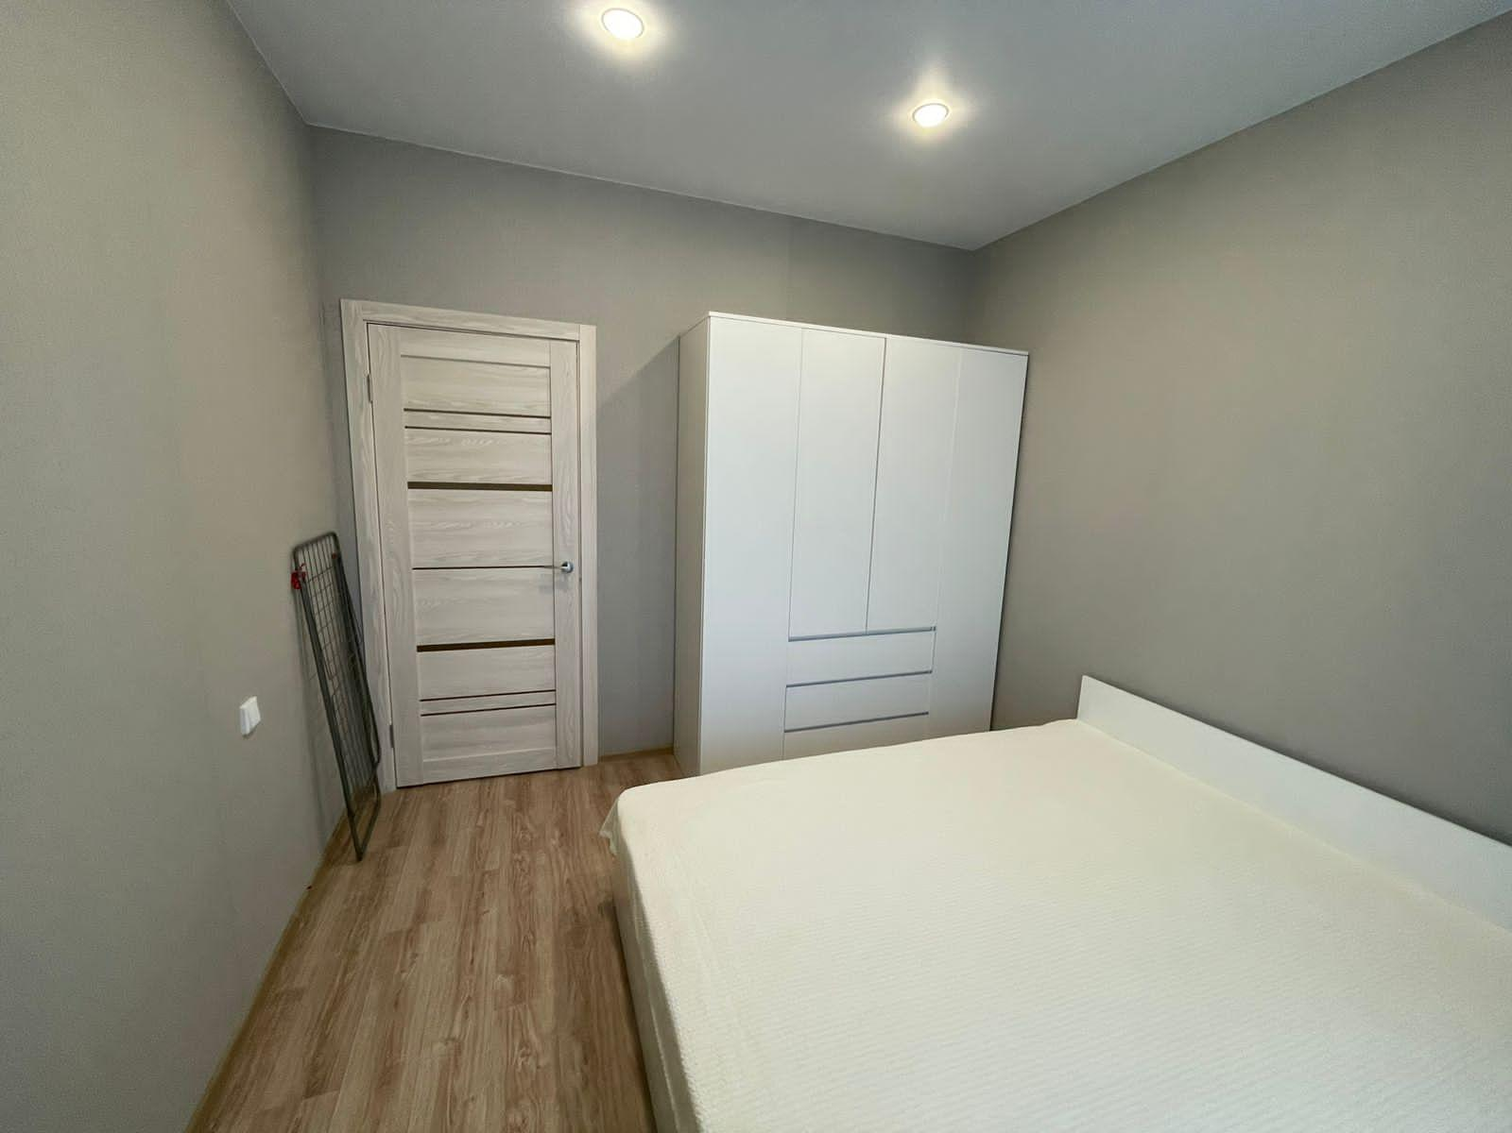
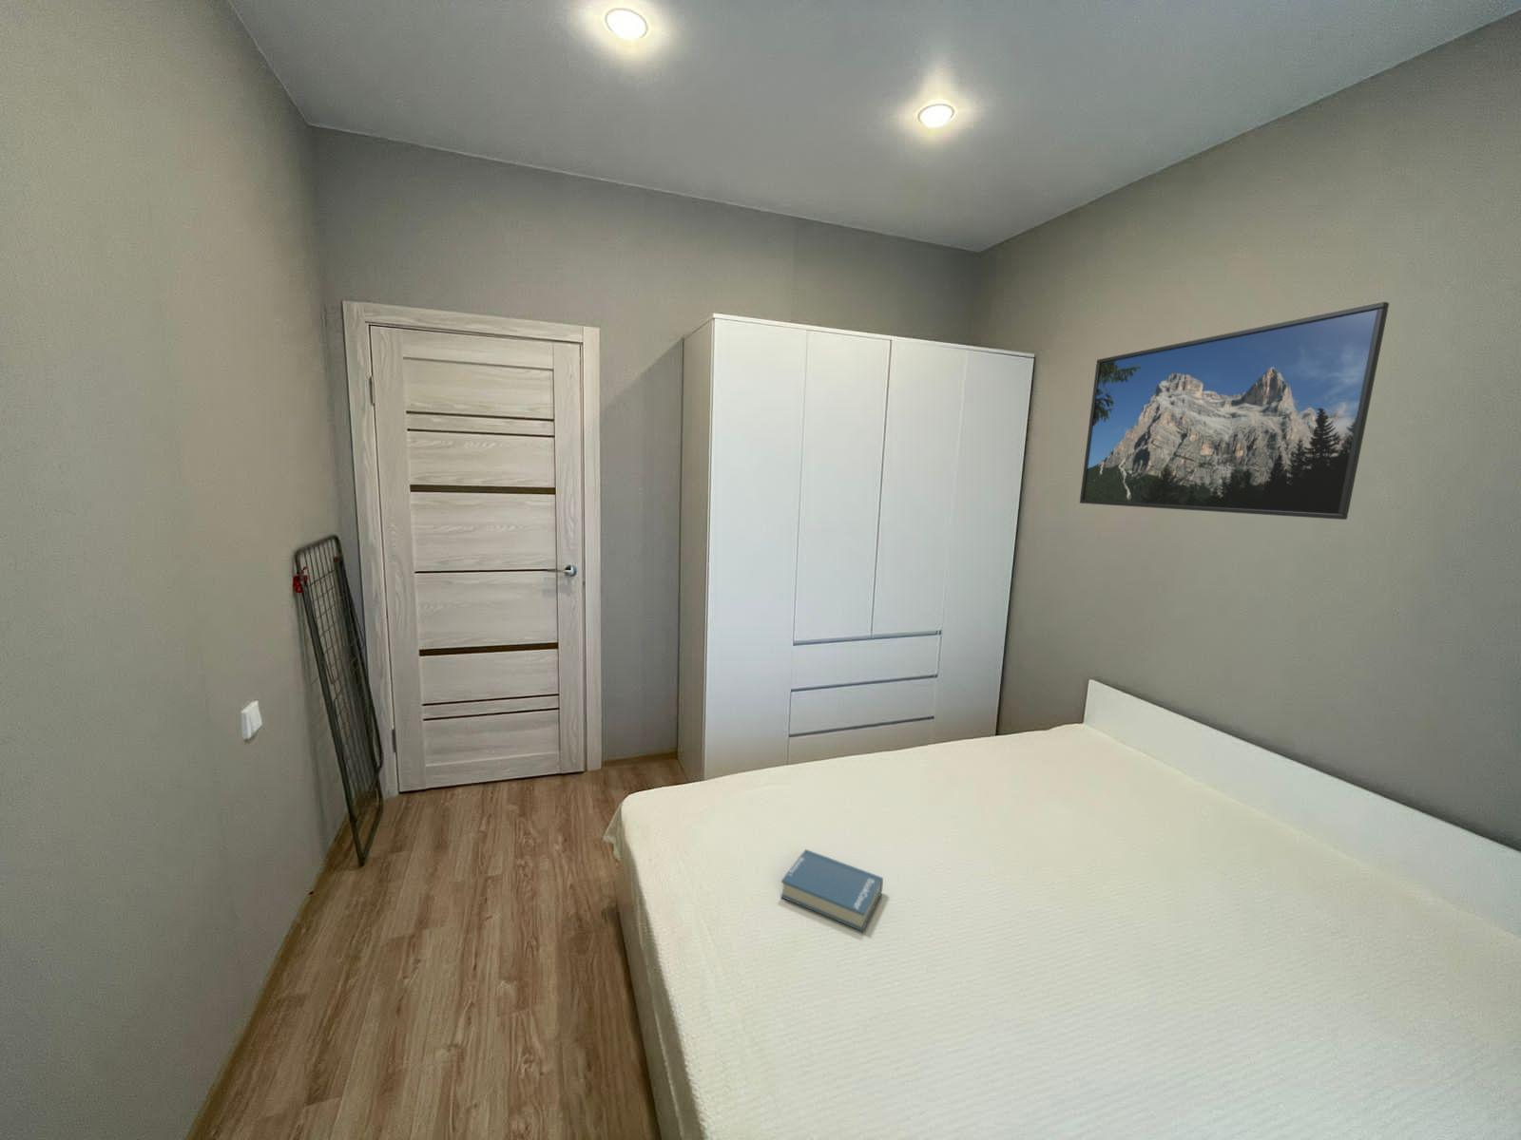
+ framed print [1079,301,1389,521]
+ hardback book [780,848,884,933]
